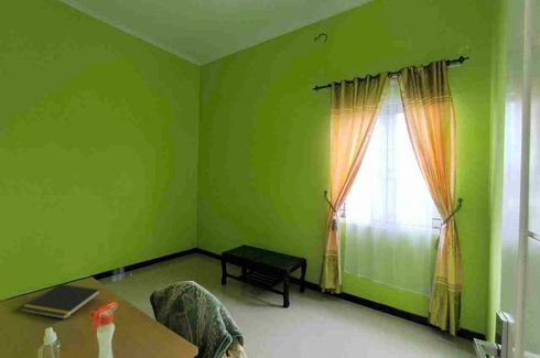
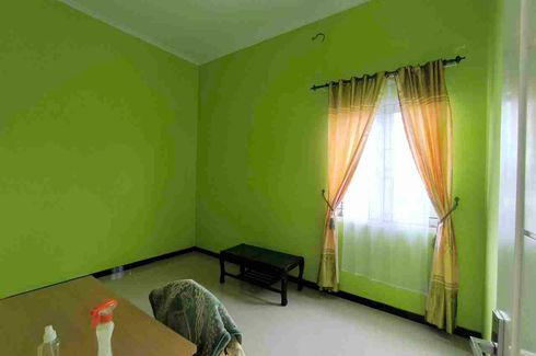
- notepad [19,283,102,321]
